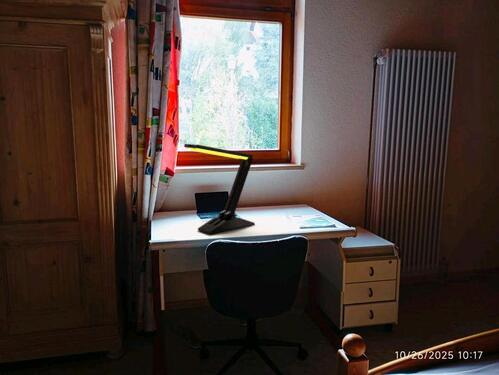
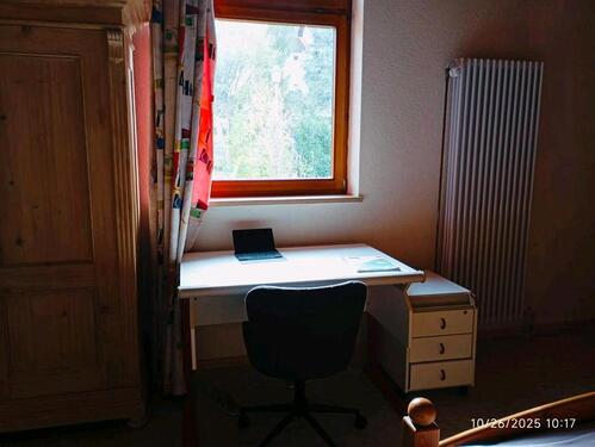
- desk lamp [183,143,256,235]
